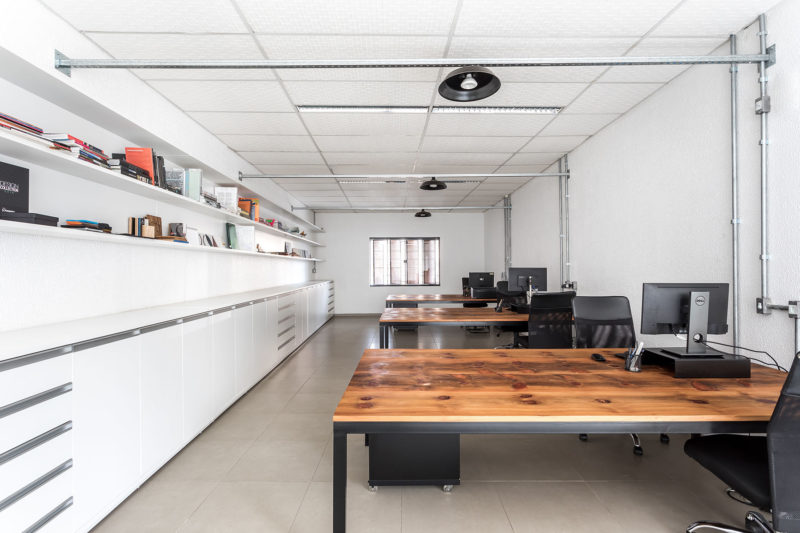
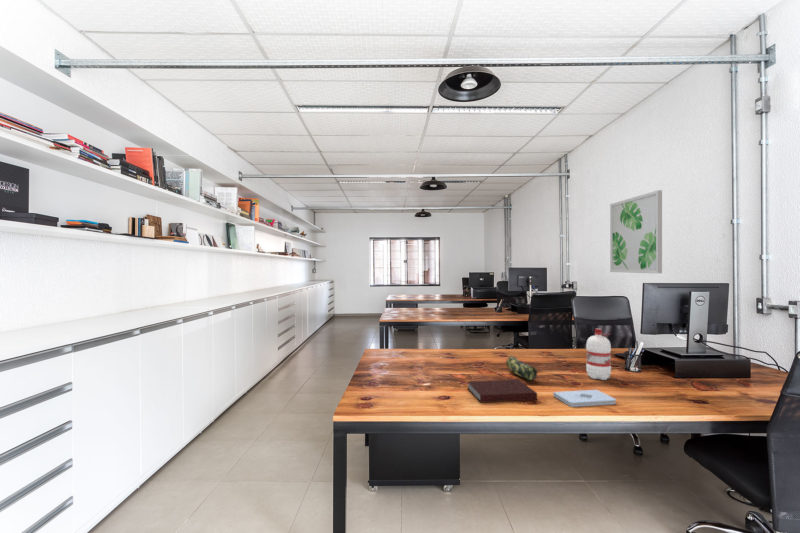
+ pencil case [505,355,538,381]
+ notebook [466,378,538,404]
+ notepad [552,389,617,408]
+ water bottle [585,328,612,381]
+ wall art [609,189,663,274]
